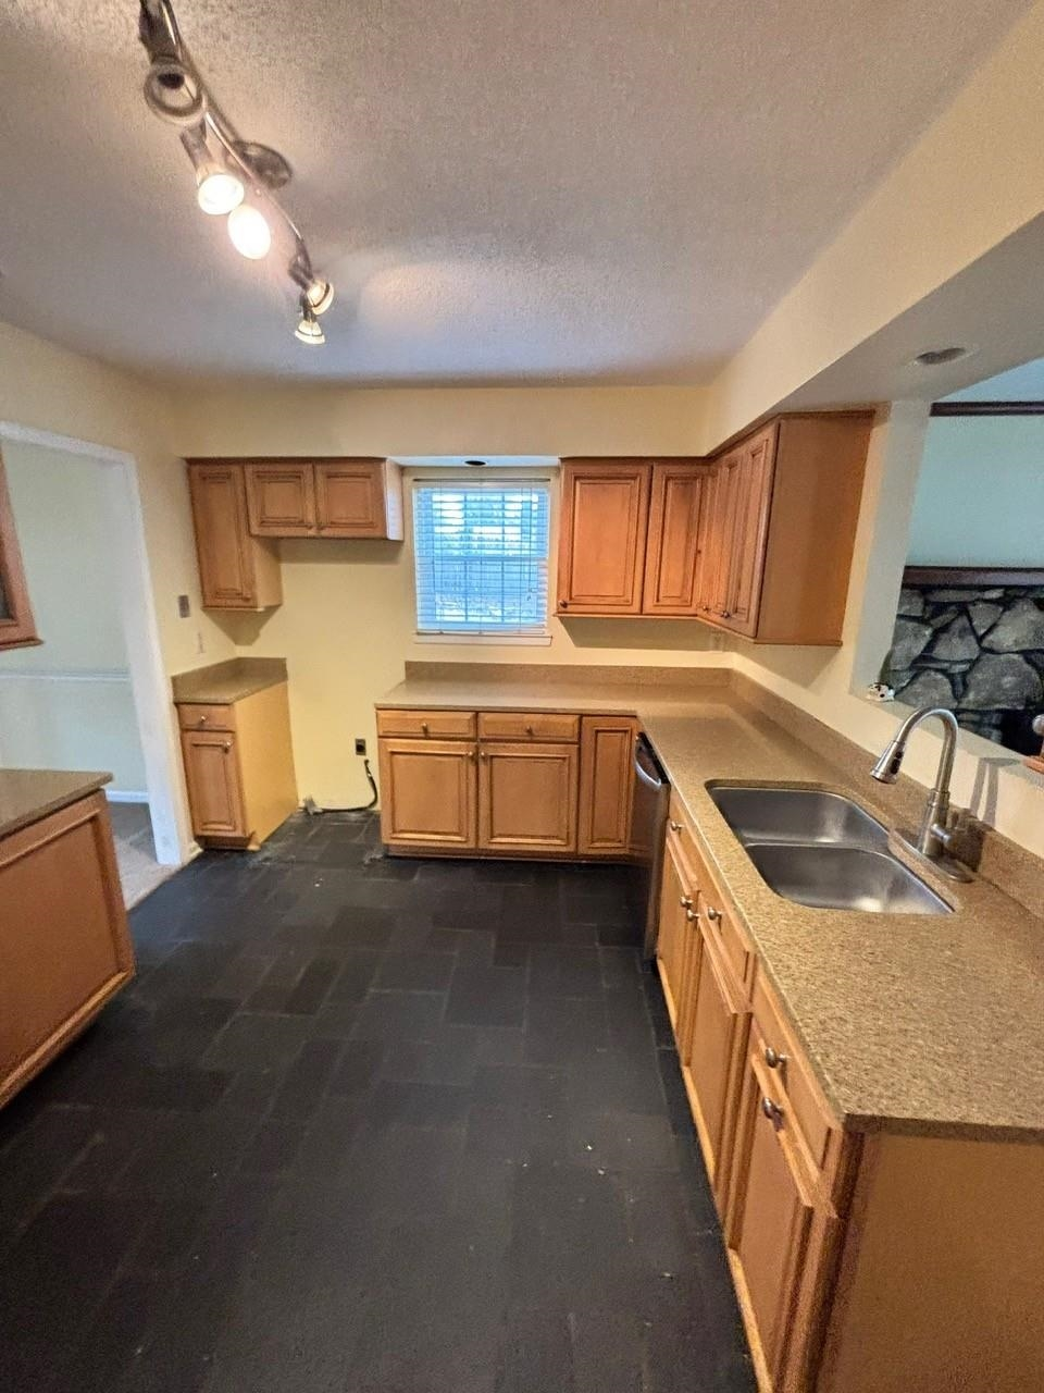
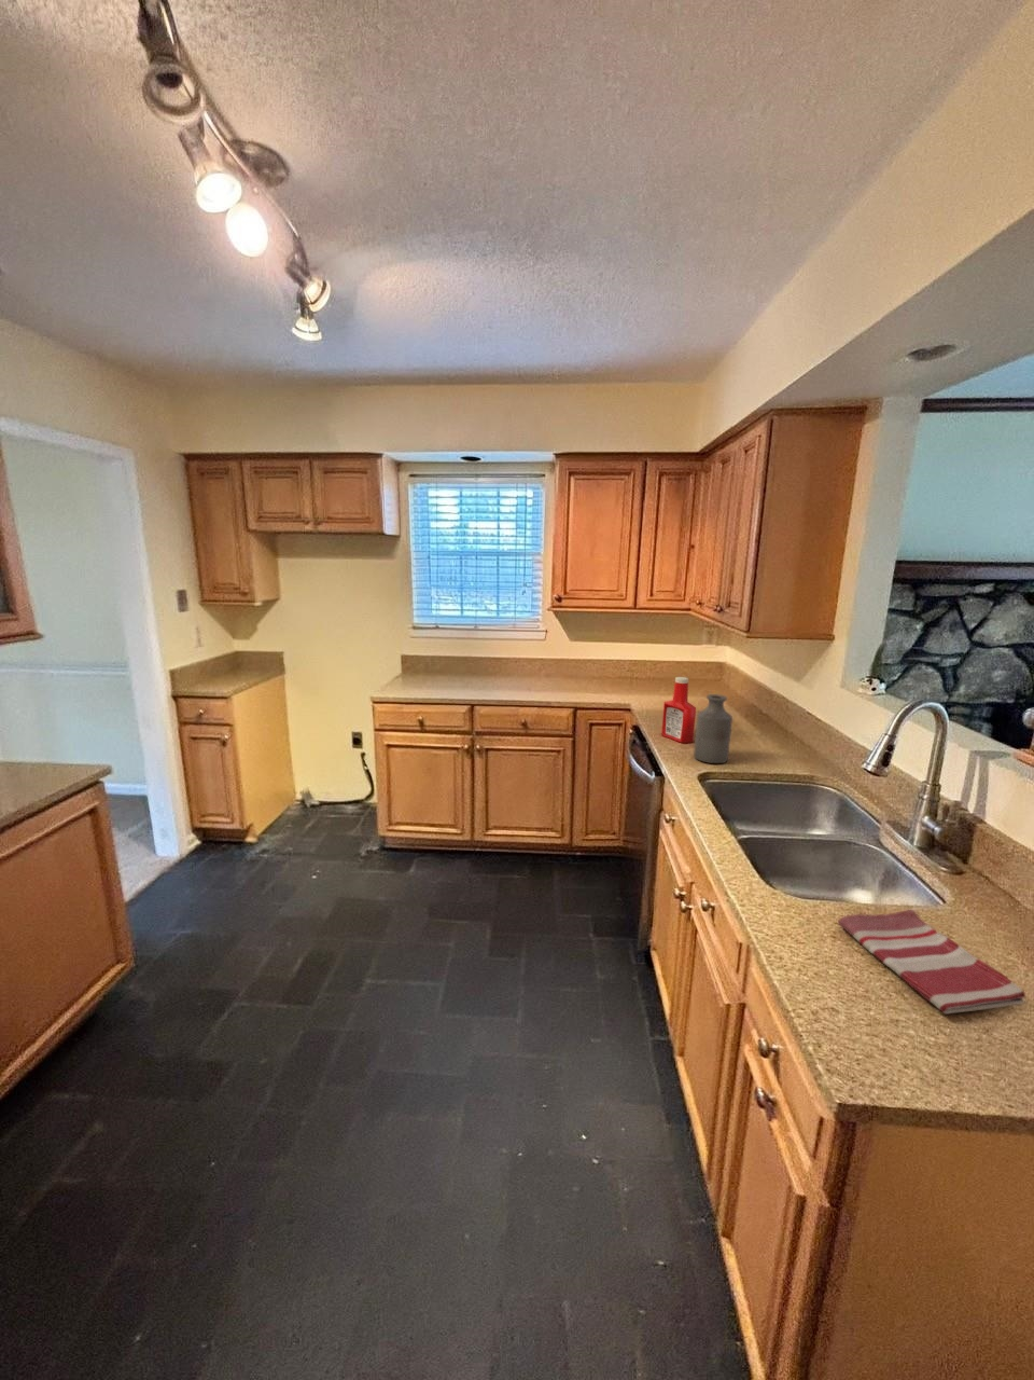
+ bottle [693,693,733,764]
+ soap bottle [660,676,697,744]
+ dish towel [837,908,1026,1015]
